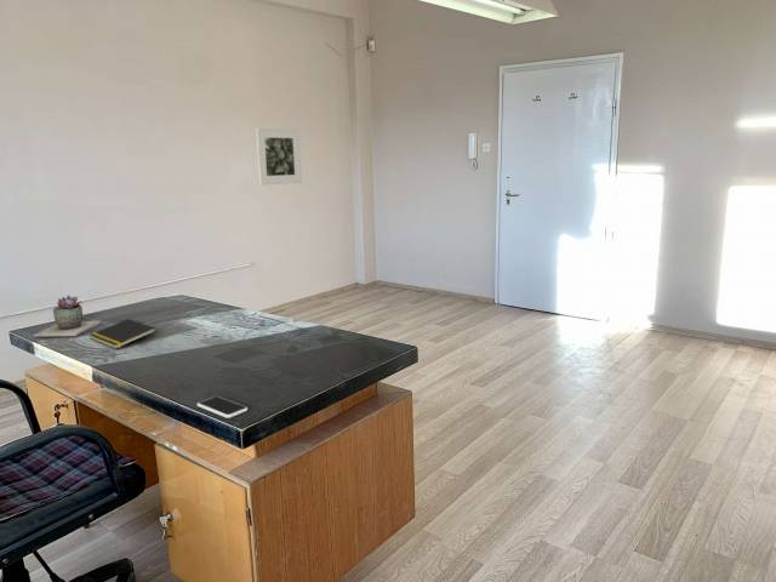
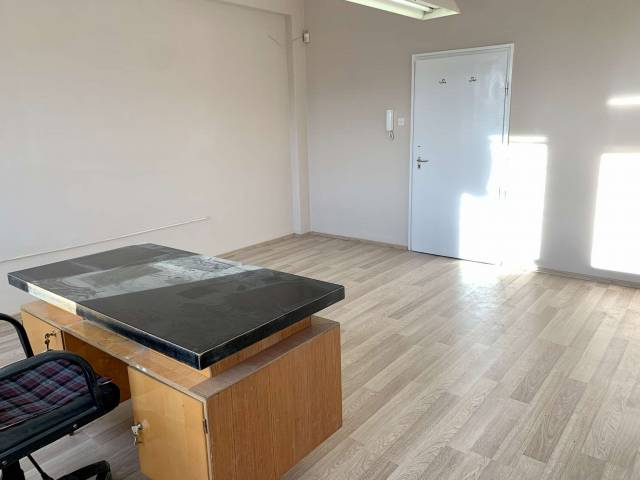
- succulent plant [33,295,102,338]
- smartphone [196,395,249,420]
- notepad [87,318,158,350]
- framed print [255,127,303,186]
